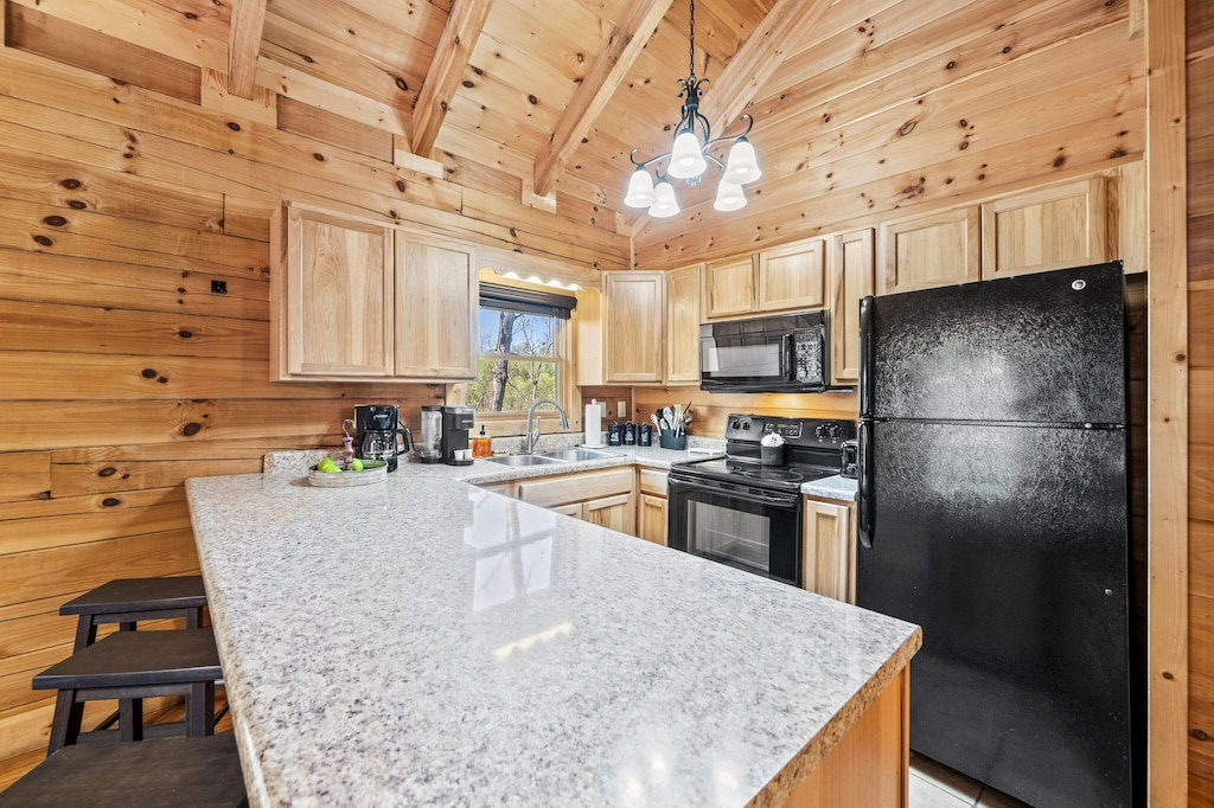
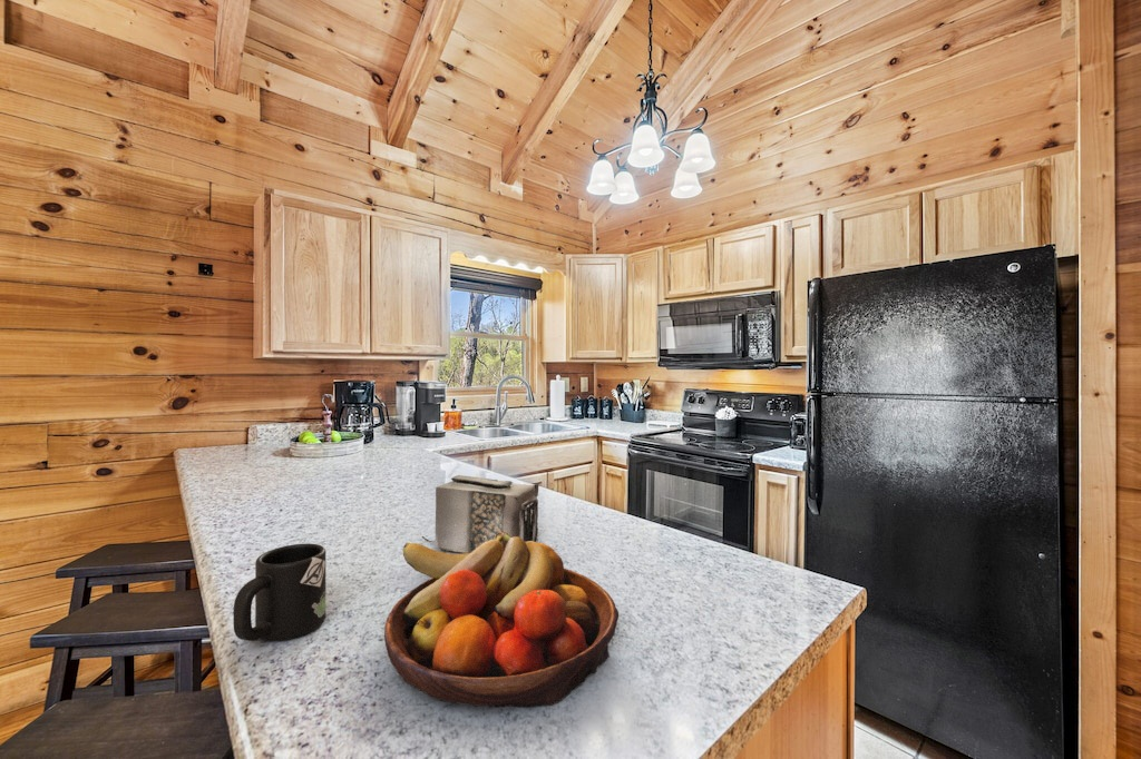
+ toaster [421,474,557,554]
+ mug [232,543,326,642]
+ fruit bowl [383,532,620,709]
